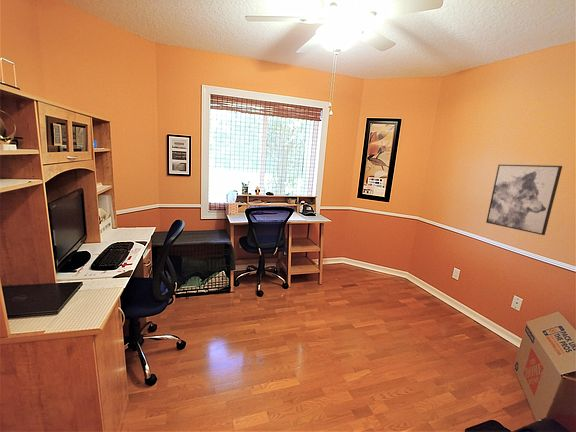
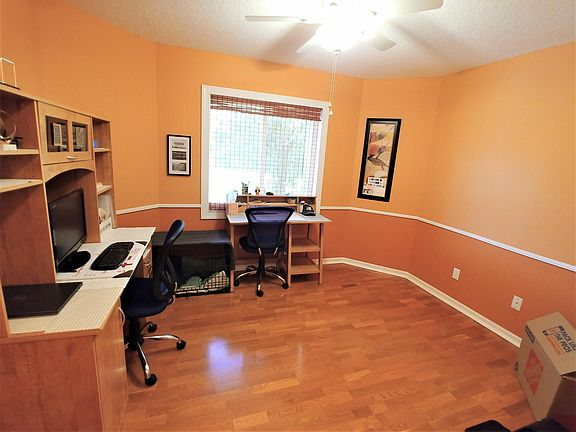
- wall art [485,164,563,236]
